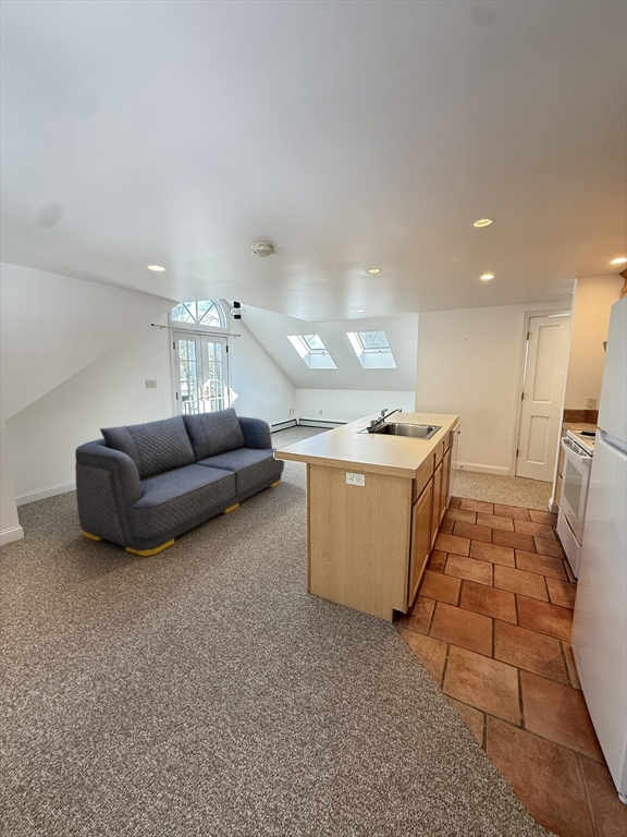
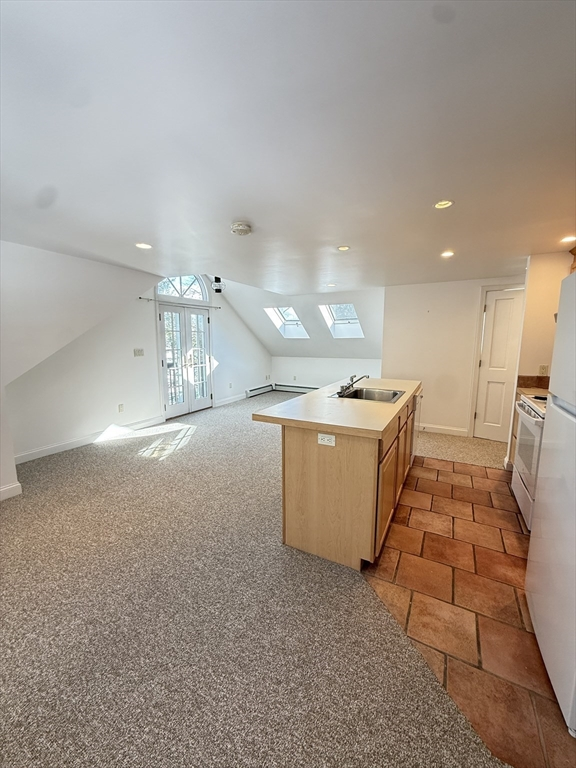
- sofa [74,407,285,557]
